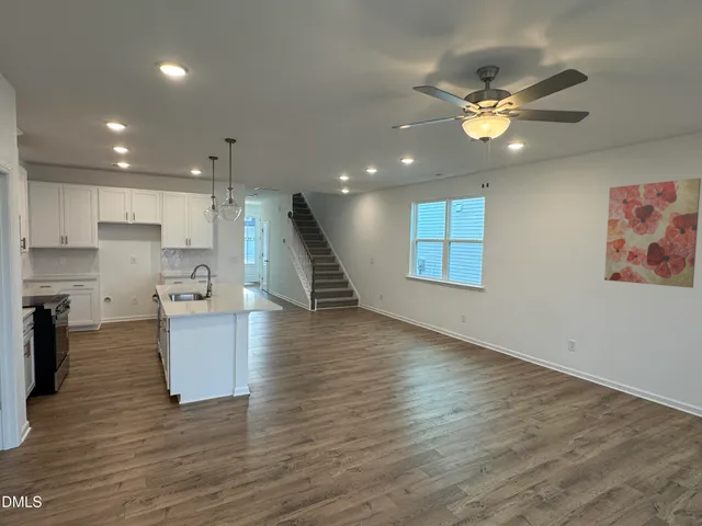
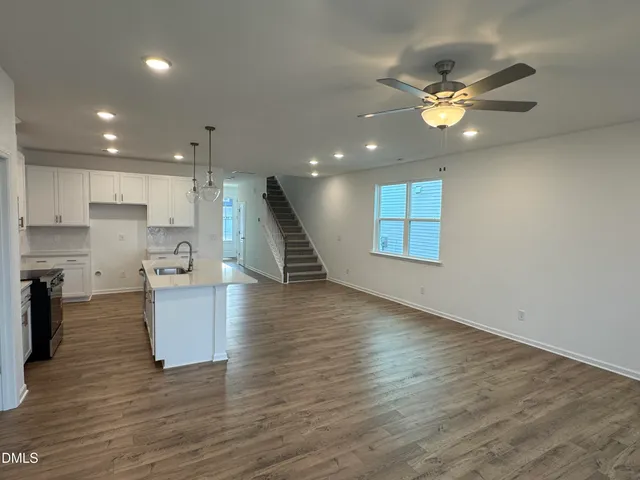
- wall art [603,178,702,289]
